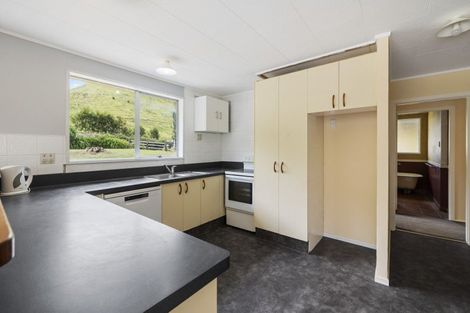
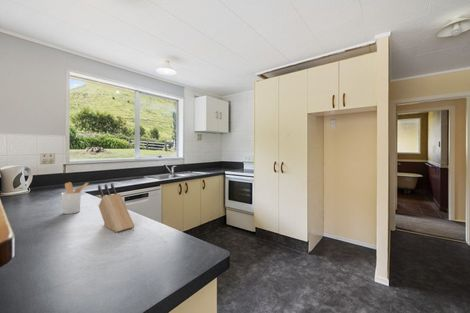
+ utensil holder [60,181,90,215]
+ knife block [97,182,136,233]
